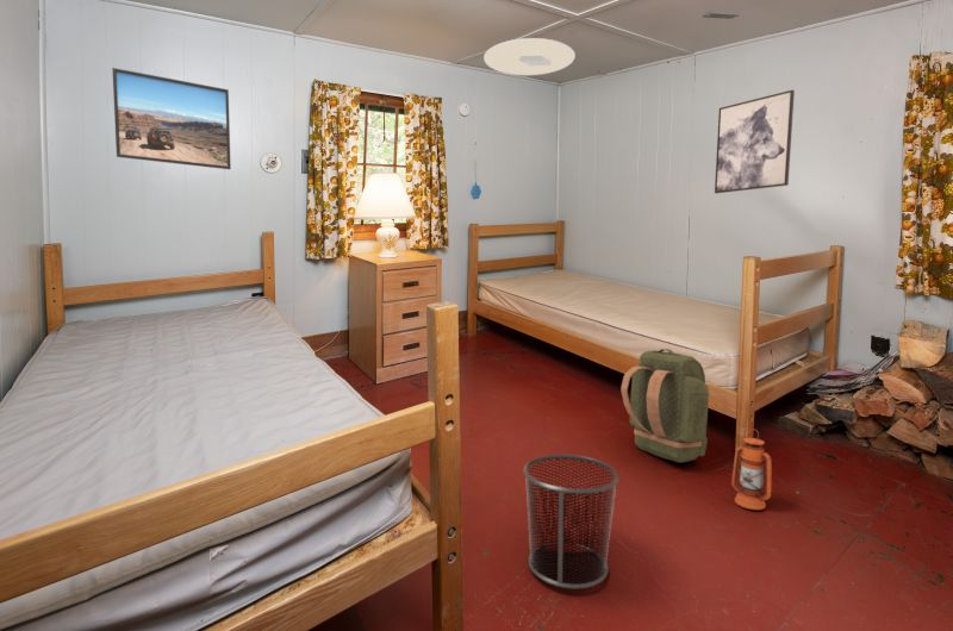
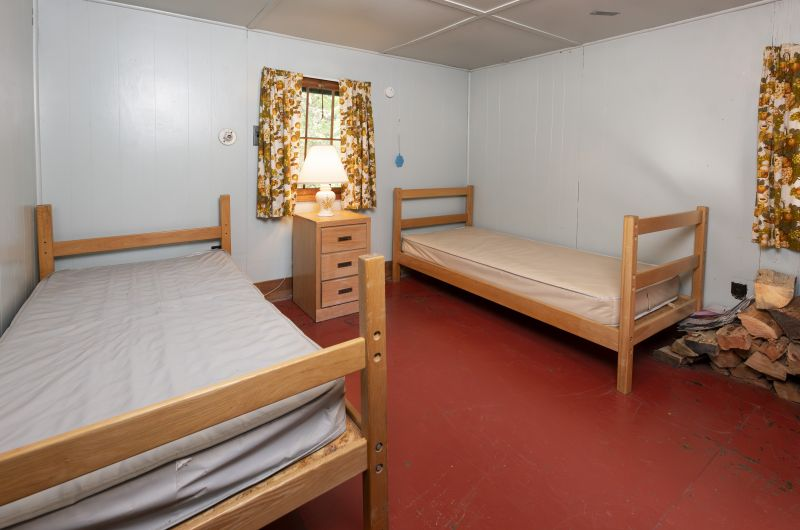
- lantern [730,427,772,511]
- wall art [714,89,796,194]
- ceiling light [482,37,577,76]
- backpack [619,348,710,464]
- waste bin [522,454,621,589]
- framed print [111,67,232,170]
